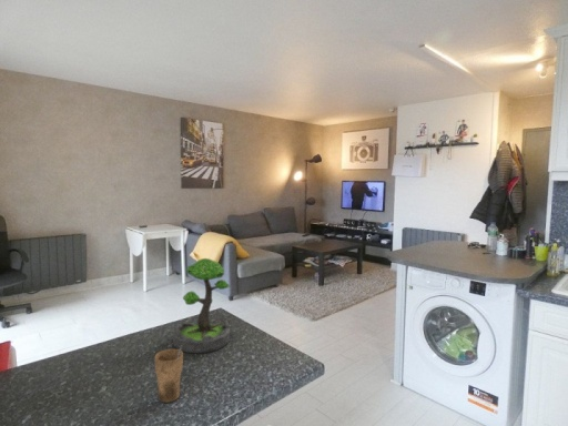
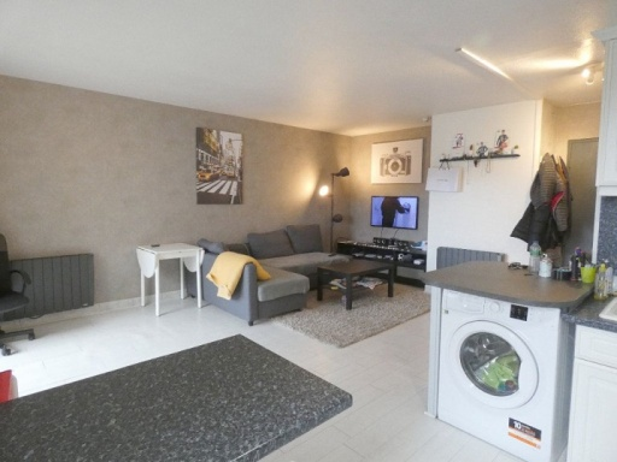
- cup [153,345,184,404]
- plant [172,257,231,355]
